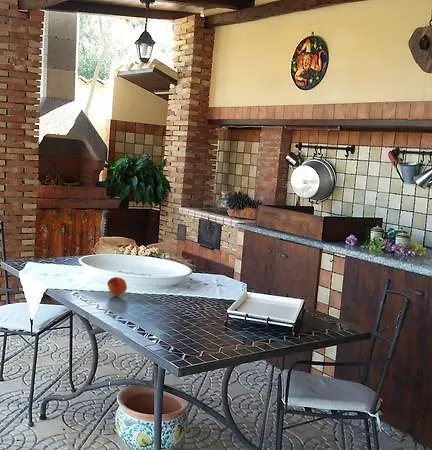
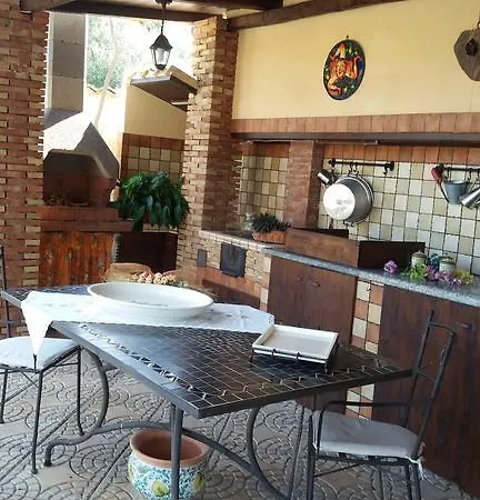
- fruit [106,276,128,297]
